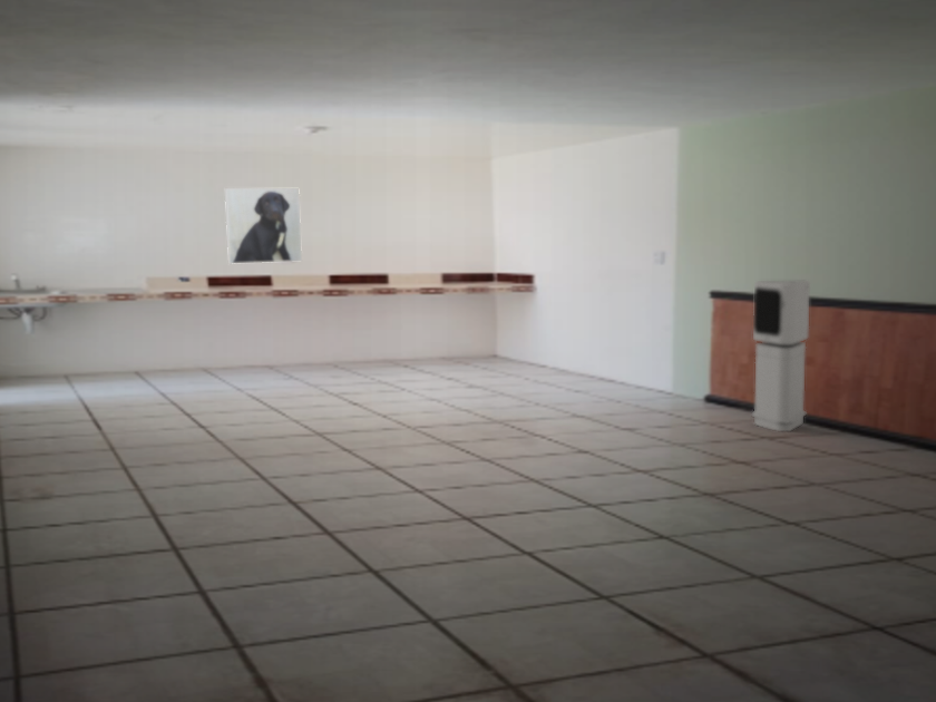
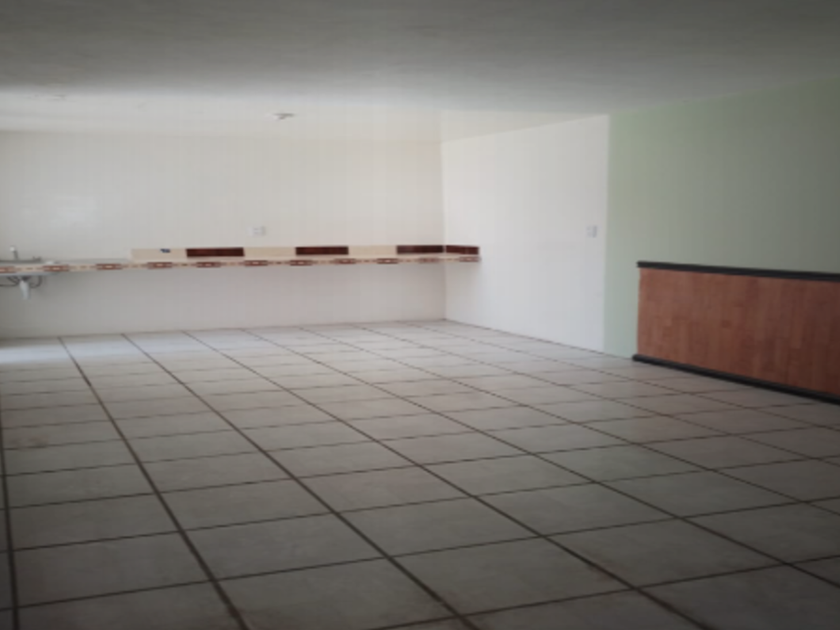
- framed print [224,187,303,265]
- air purifier [751,280,811,432]
